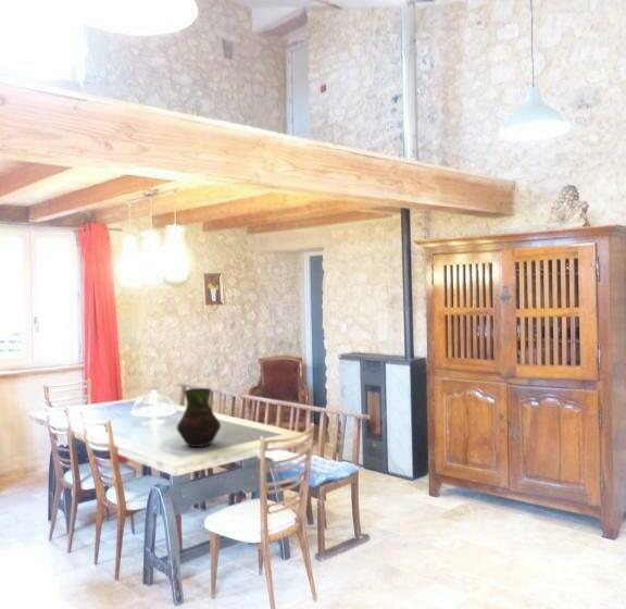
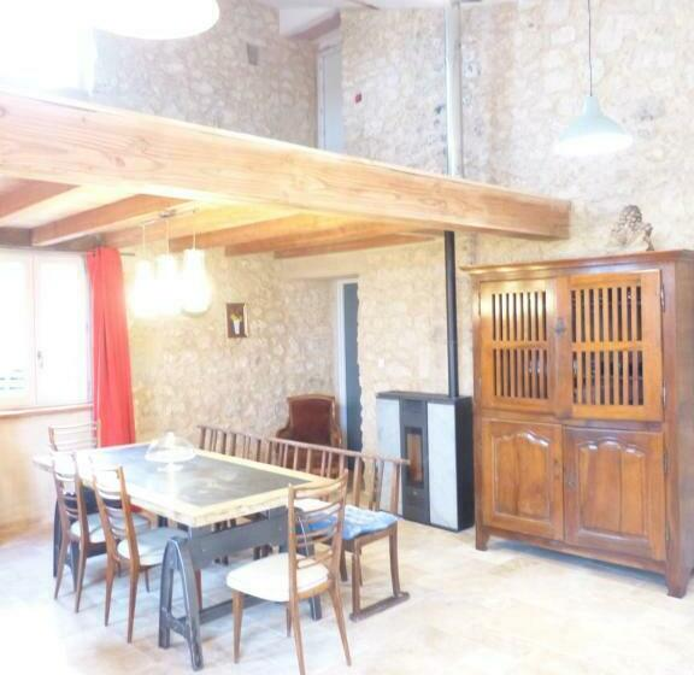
- vase [176,387,222,448]
